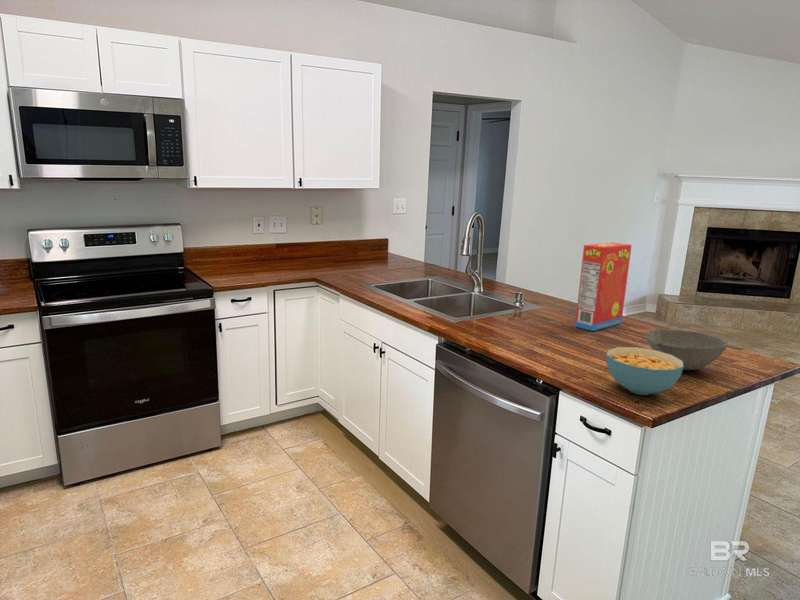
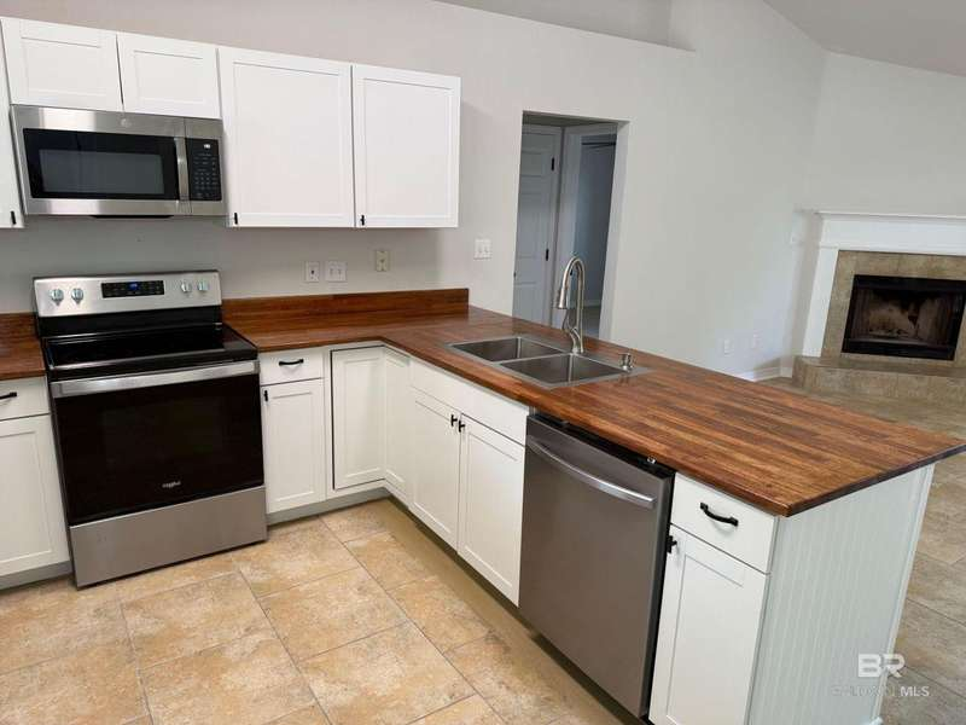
- bowl [644,328,729,371]
- cereal bowl [605,346,684,396]
- cereal box [574,242,633,332]
